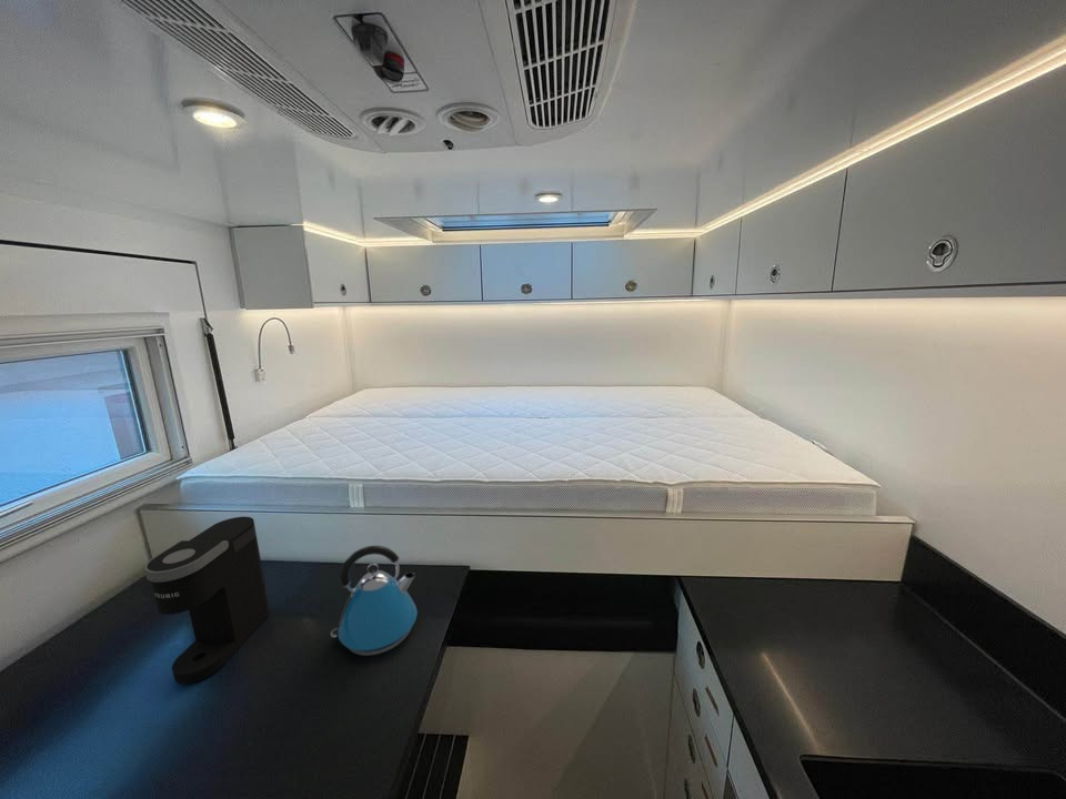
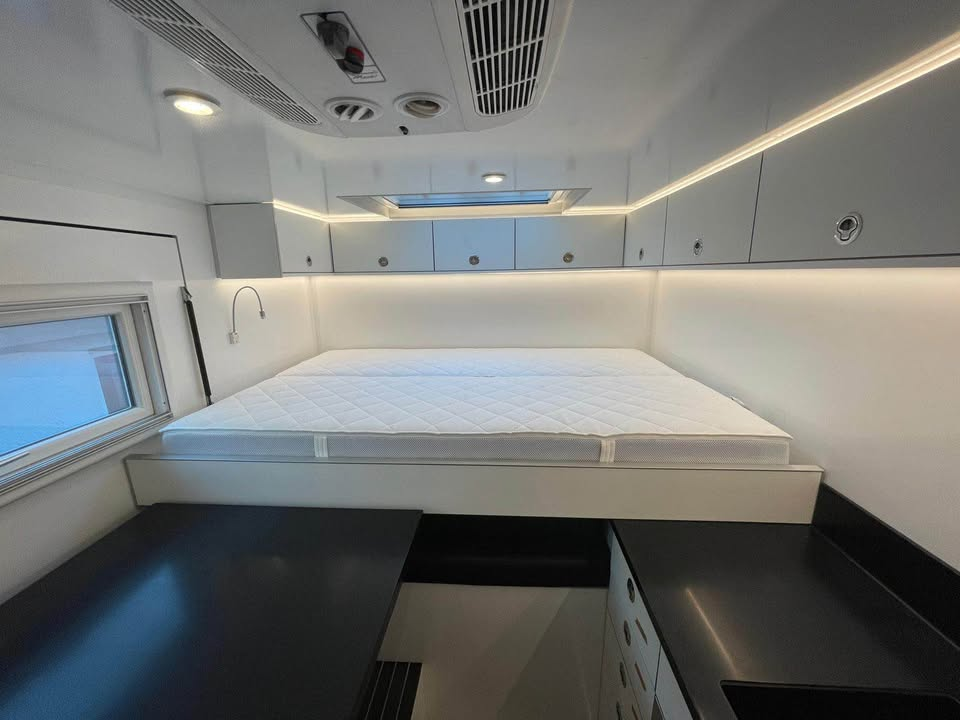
- coffee maker [143,516,271,685]
- kettle [330,545,419,657]
